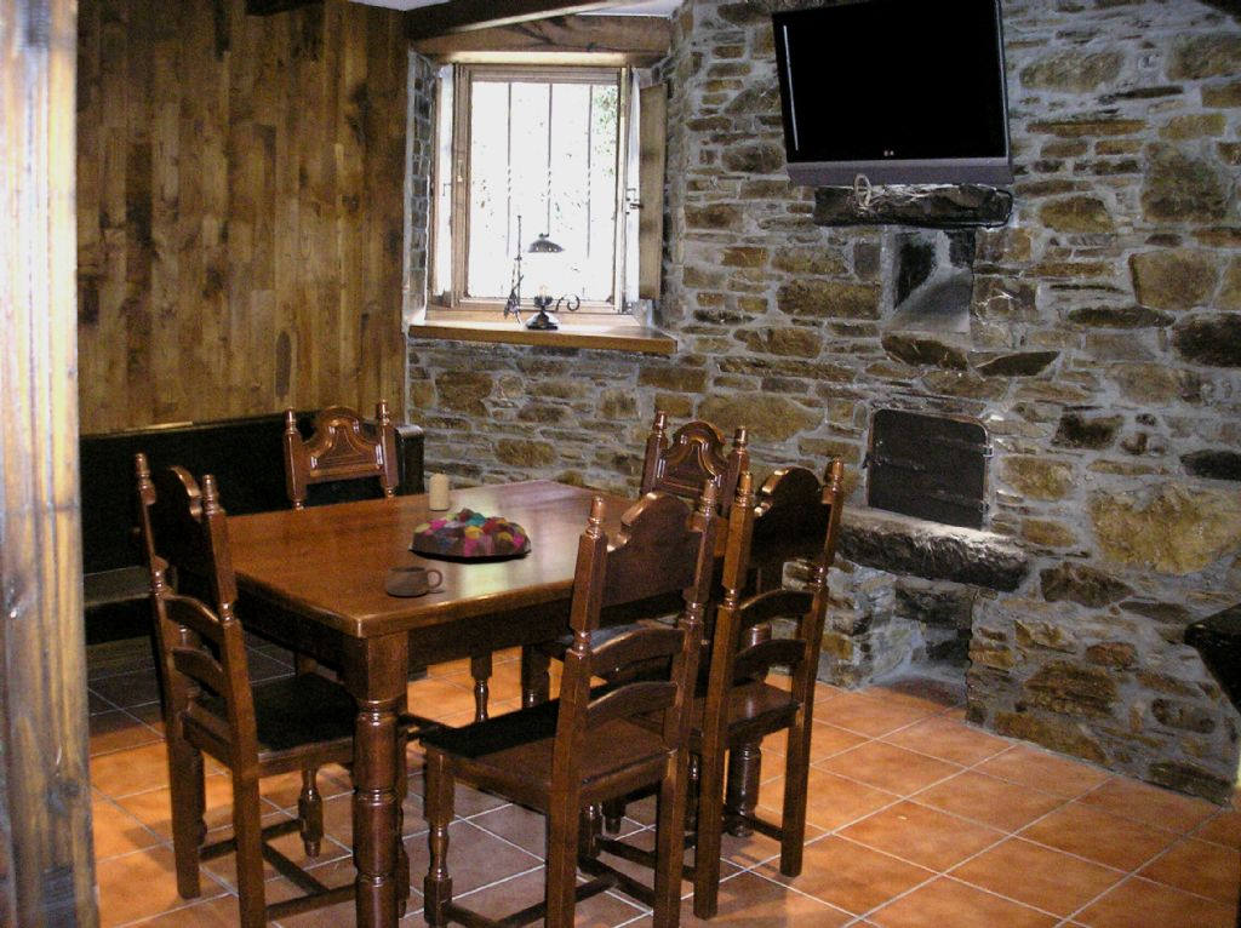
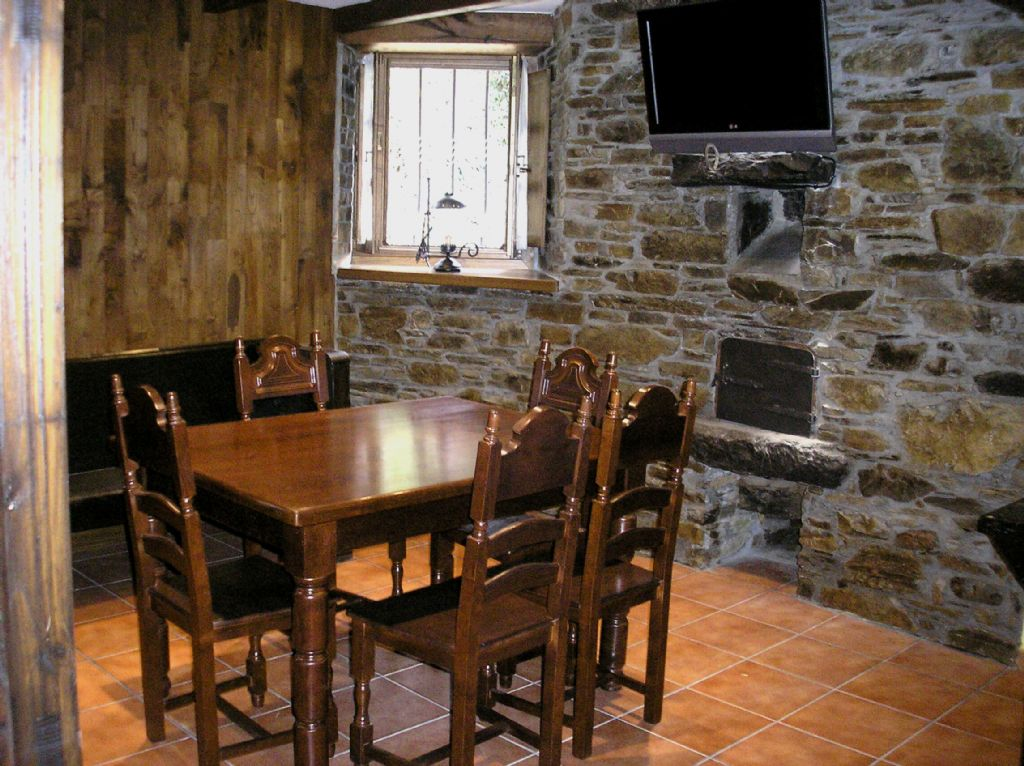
- cup [384,565,445,597]
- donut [406,506,532,557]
- candle [428,472,451,511]
